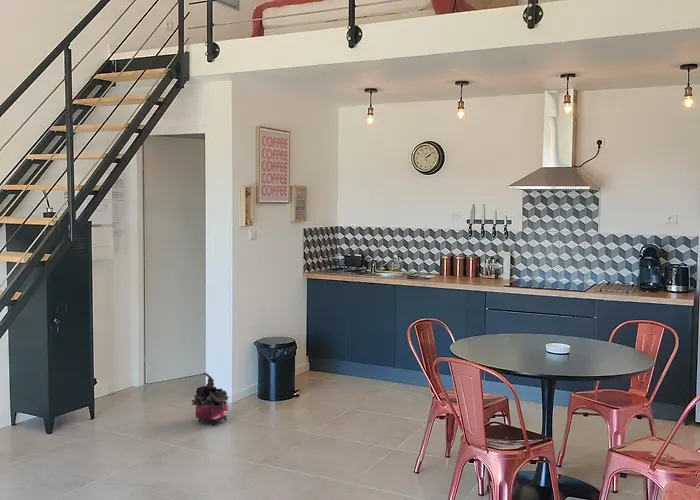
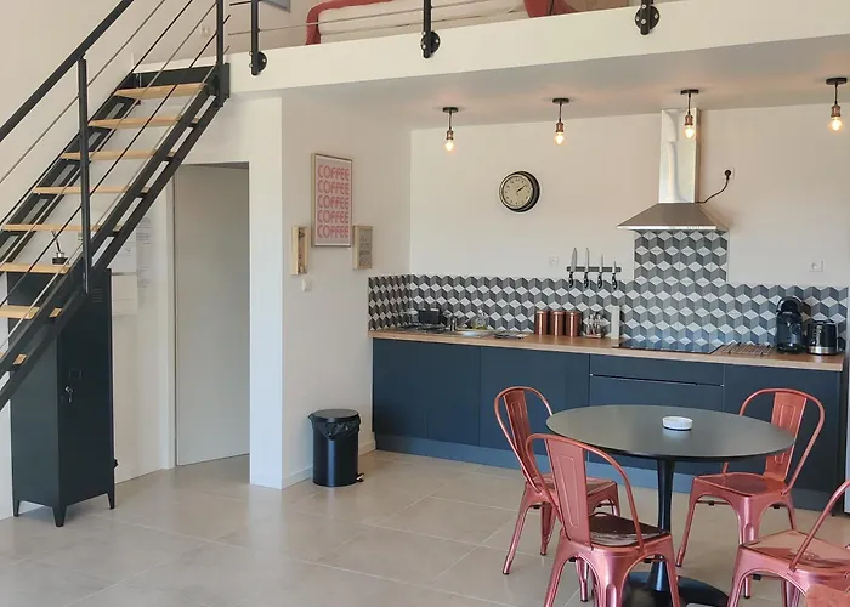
- potted plant [191,372,230,426]
